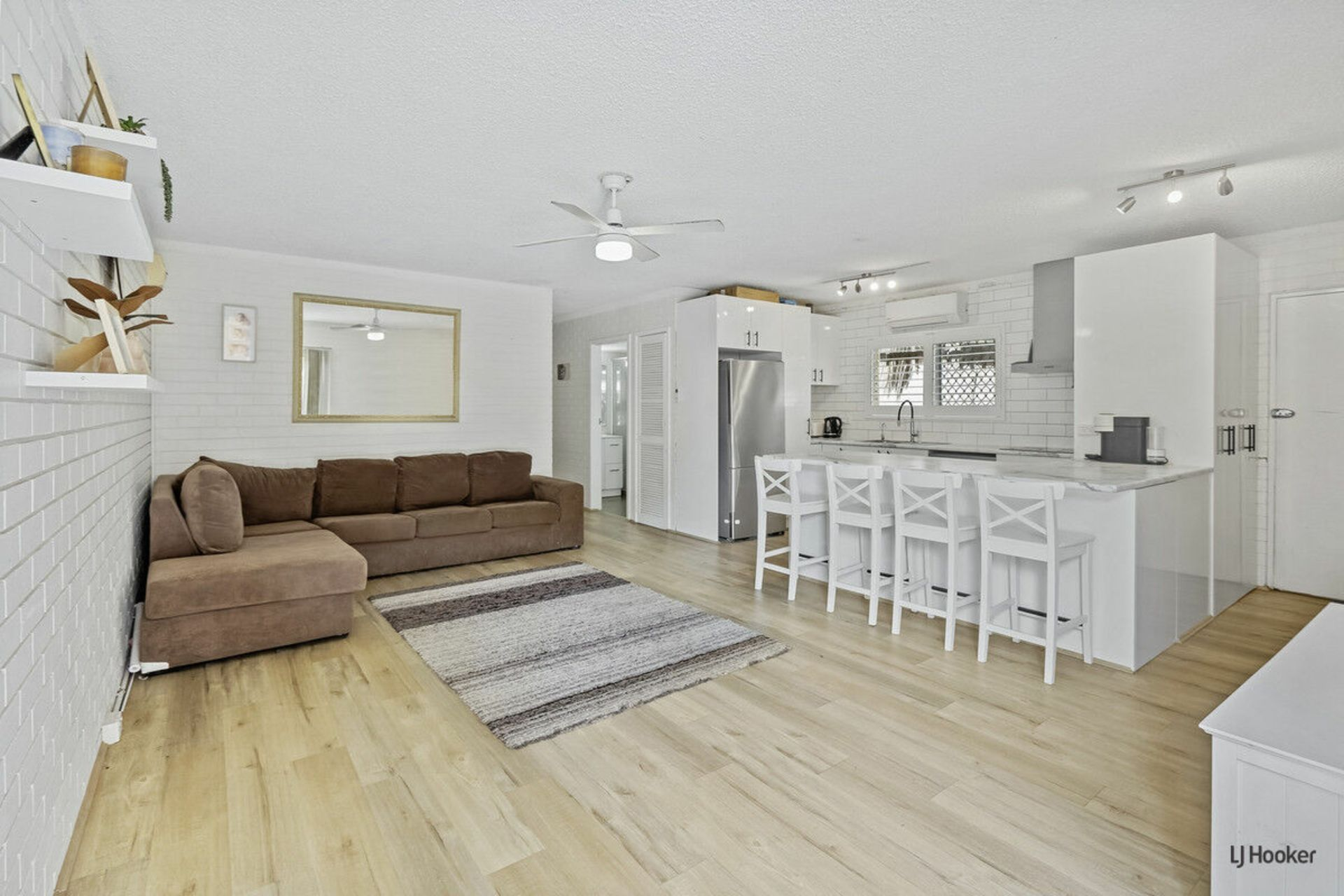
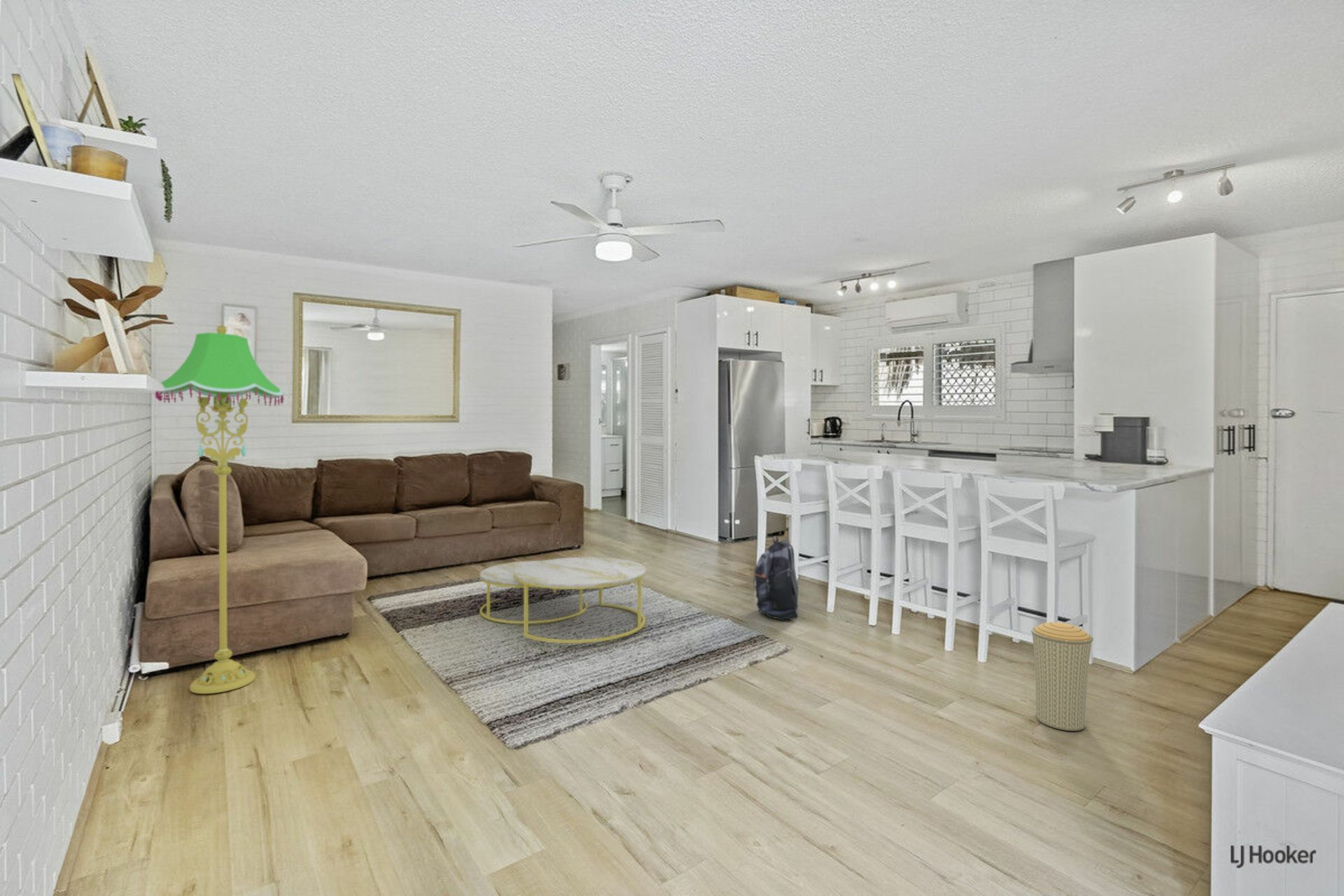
+ floor lamp [154,325,285,694]
+ coffee table [479,556,647,644]
+ trash can [1030,622,1094,731]
+ backpack [753,535,799,620]
